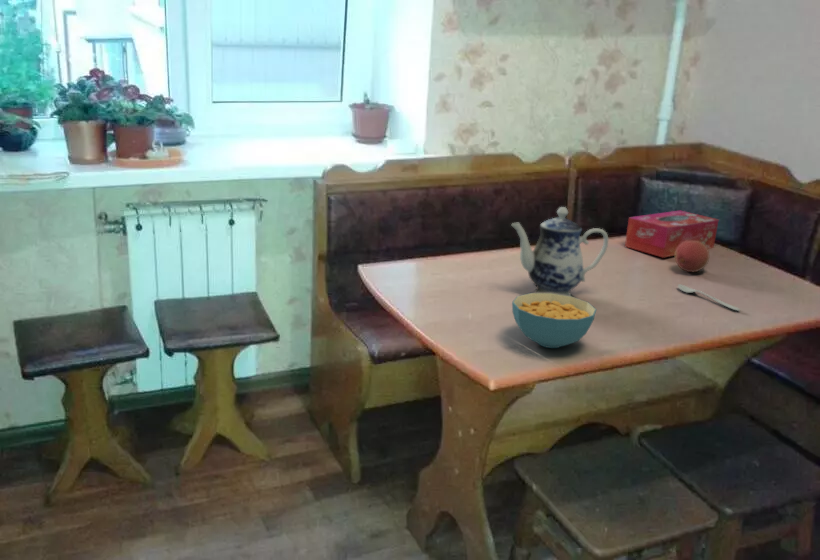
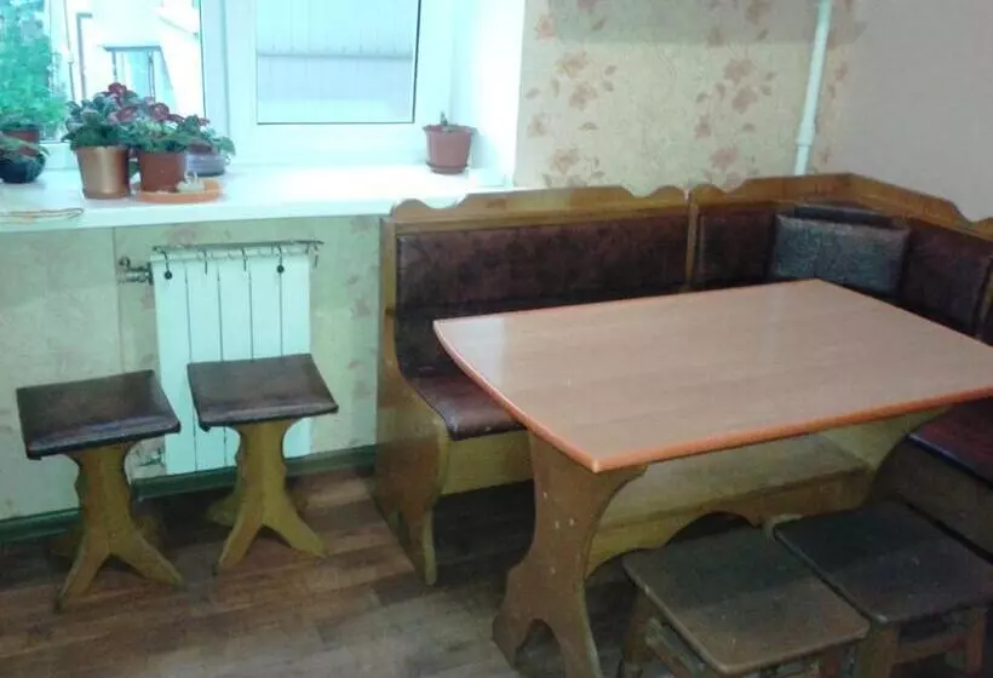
- tissue box [624,210,720,259]
- teapot [510,206,609,296]
- cereal bowl [511,292,597,349]
- fruit [674,241,710,273]
- spoon [677,283,741,312]
